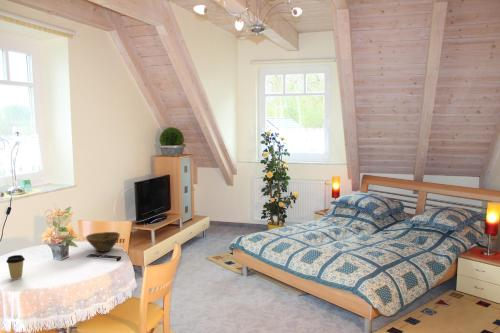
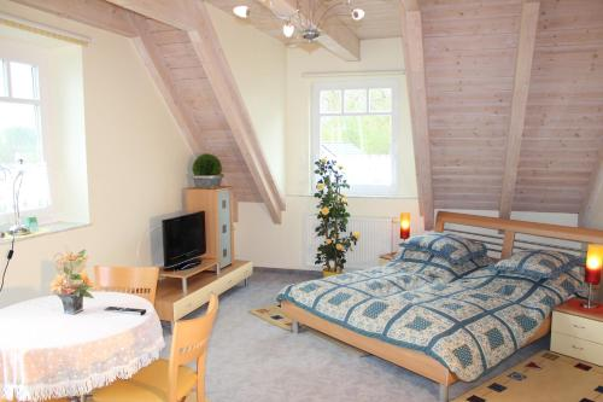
- coffee cup [5,254,26,281]
- bowl [85,231,121,253]
